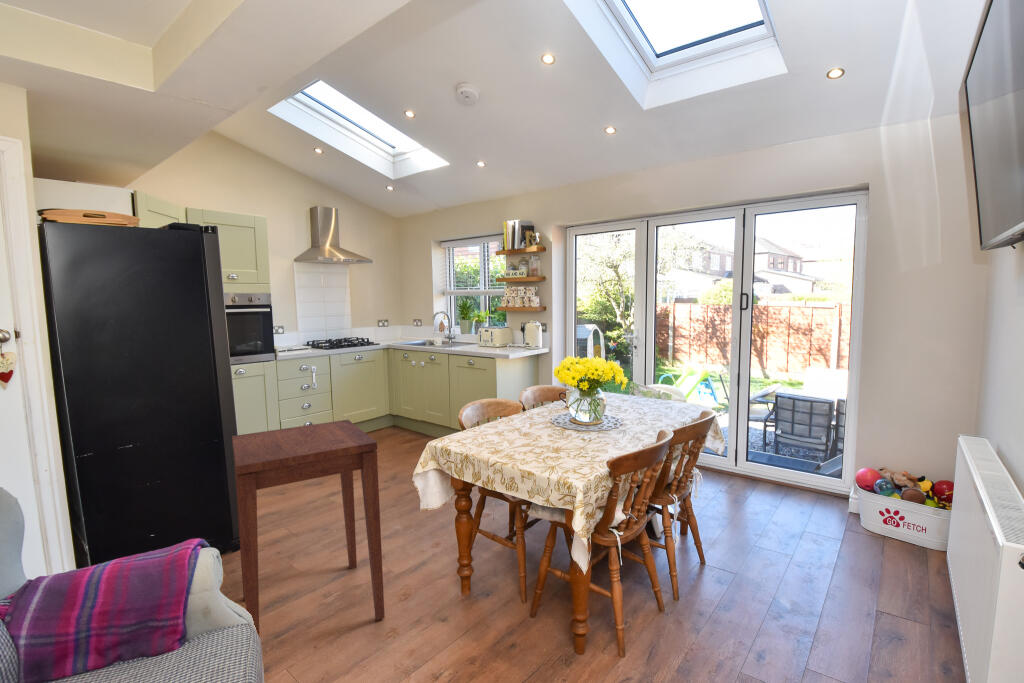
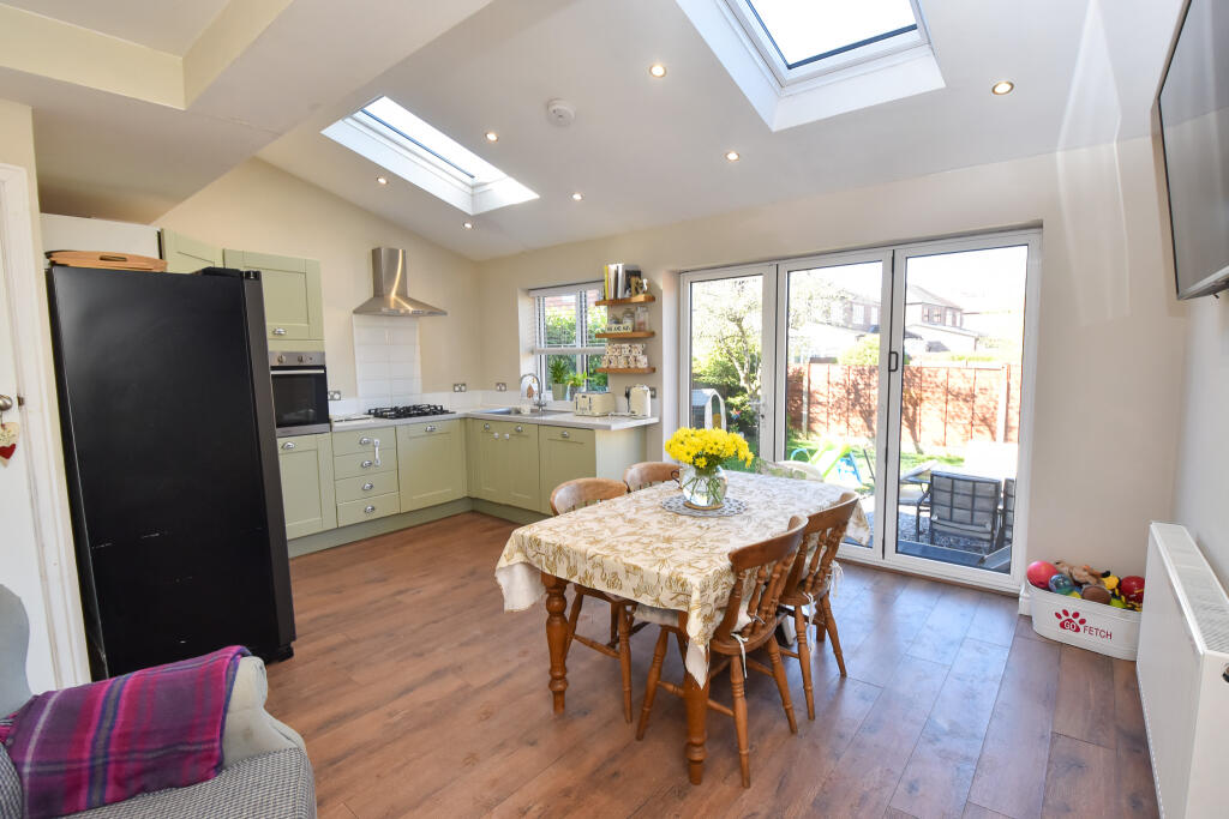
- side table [231,419,386,636]
